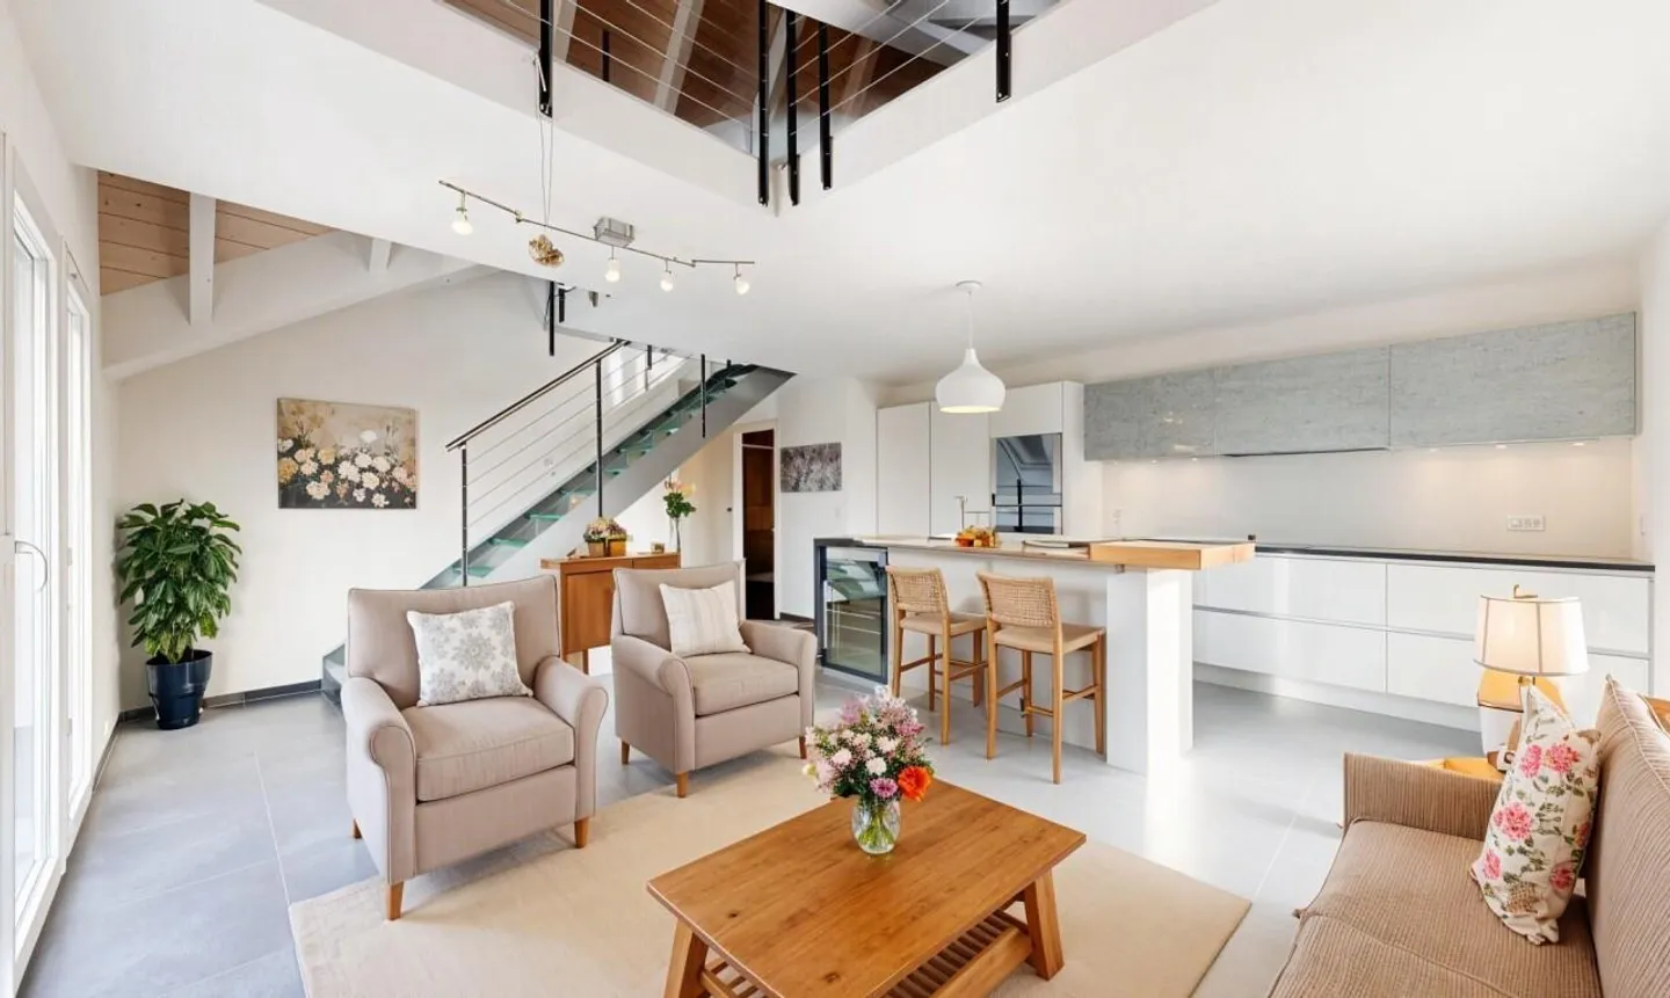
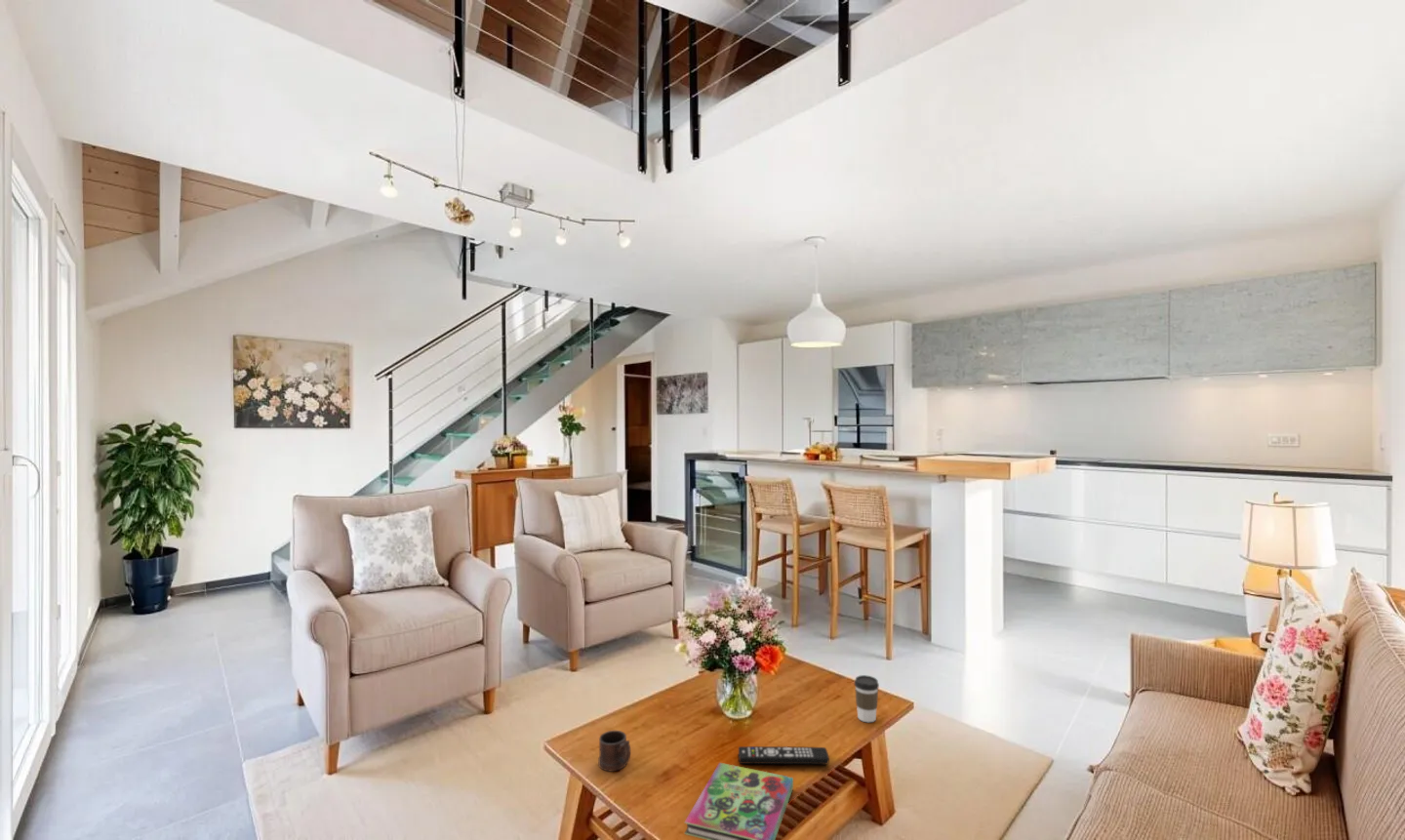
+ coffee cup [854,674,880,723]
+ remote control [738,745,830,765]
+ book [684,762,794,840]
+ mug [598,730,631,772]
